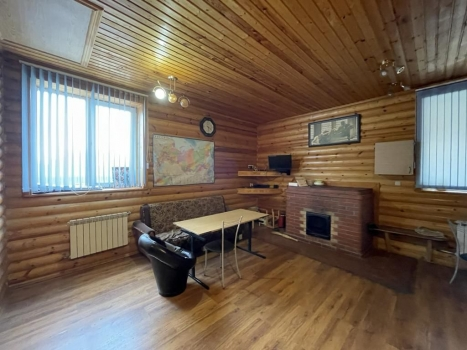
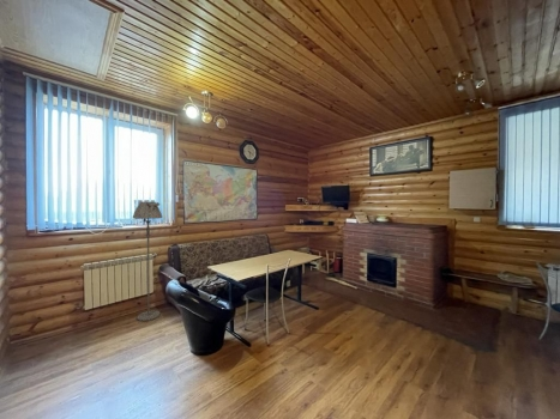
+ floor lamp [132,201,163,322]
